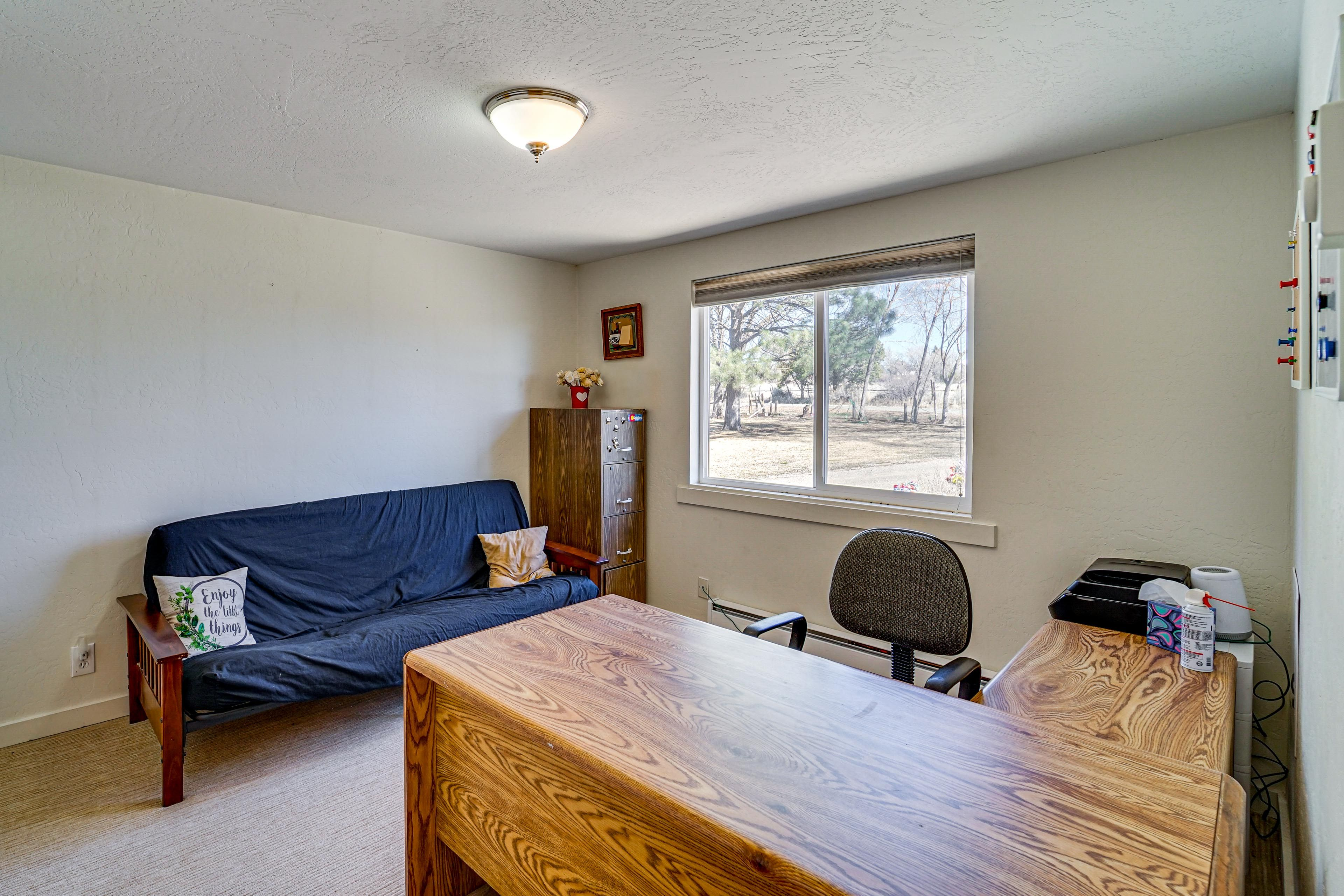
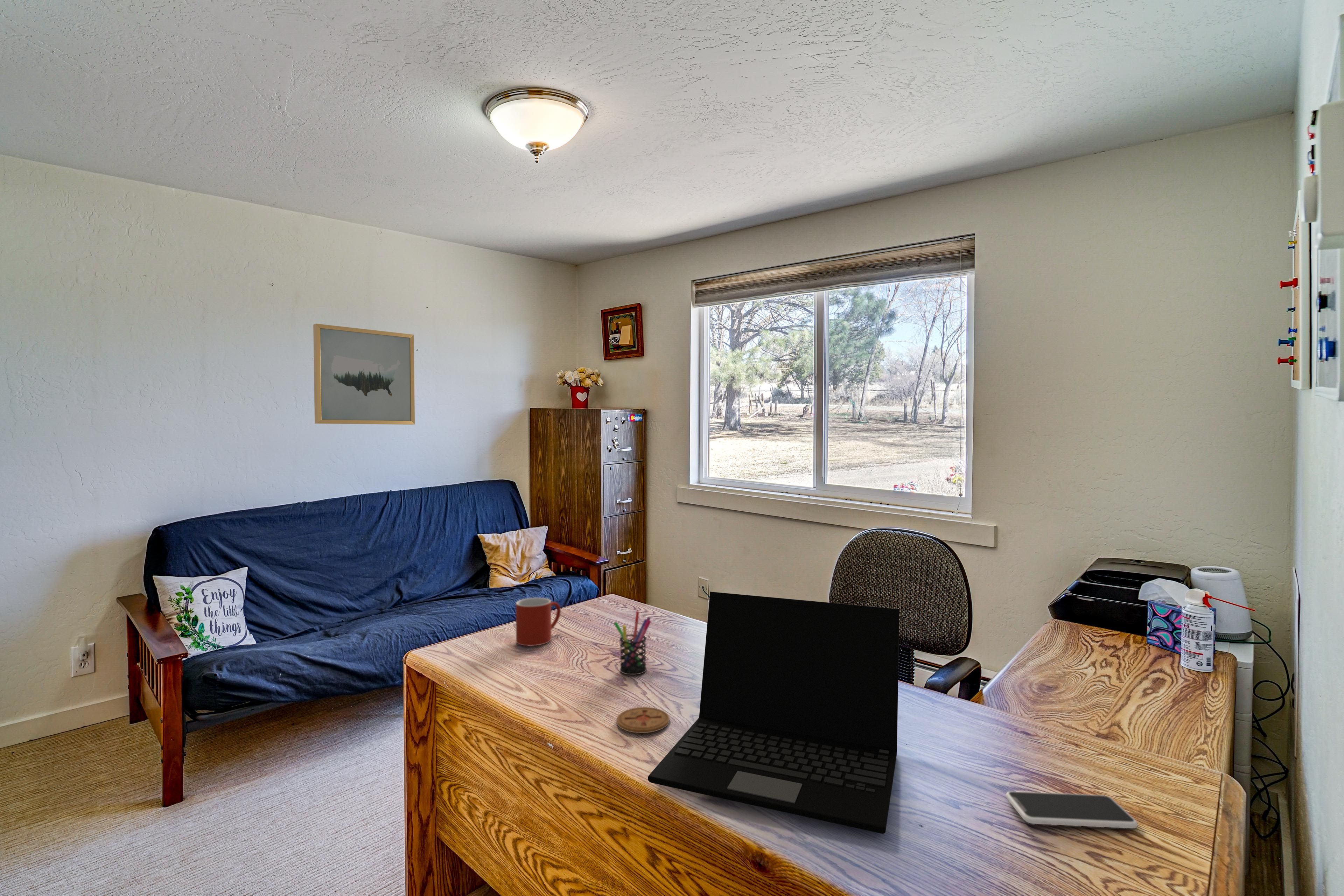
+ coaster [616,707,670,734]
+ wall art [313,323,415,425]
+ laptop [647,591,900,834]
+ smartphone [1006,791,1138,829]
+ pen holder [613,611,652,675]
+ mug [515,597,561,646]
